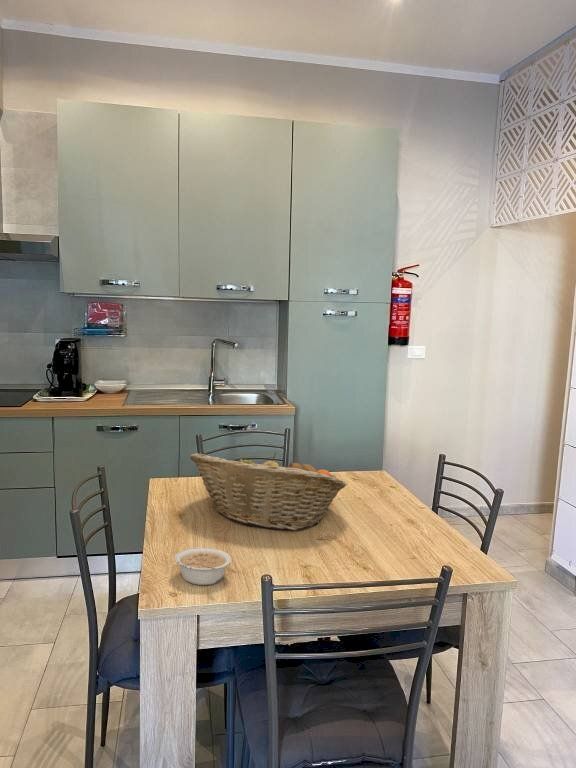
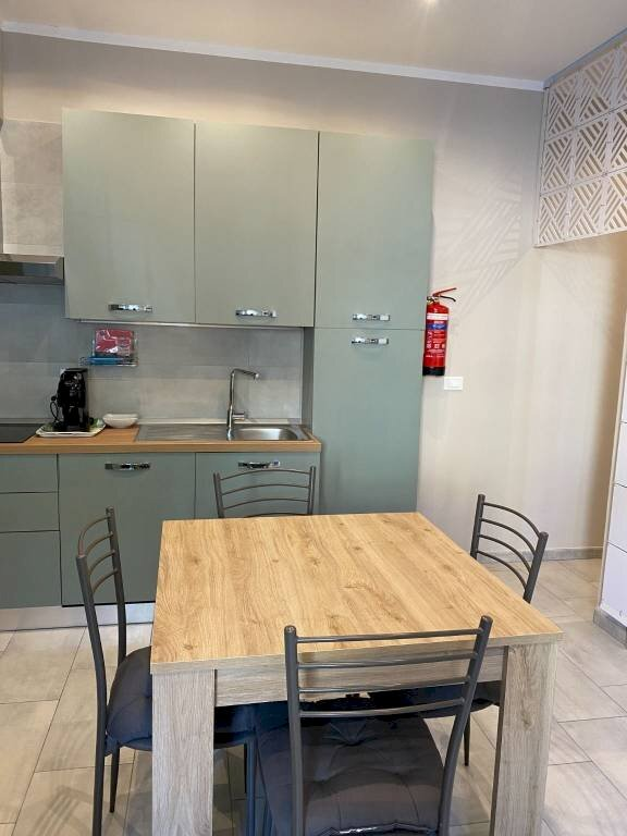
- fruit basket [189,452,348,531]
- legume [174,546,232,586]
